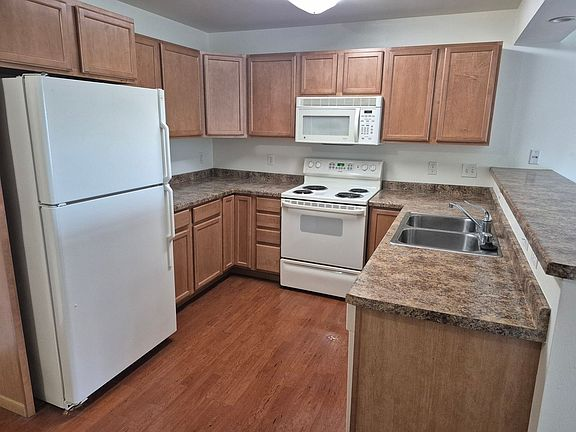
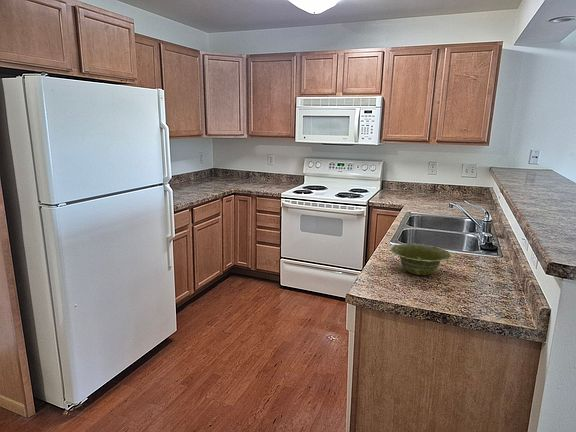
+ dish [389,243,453,276]
